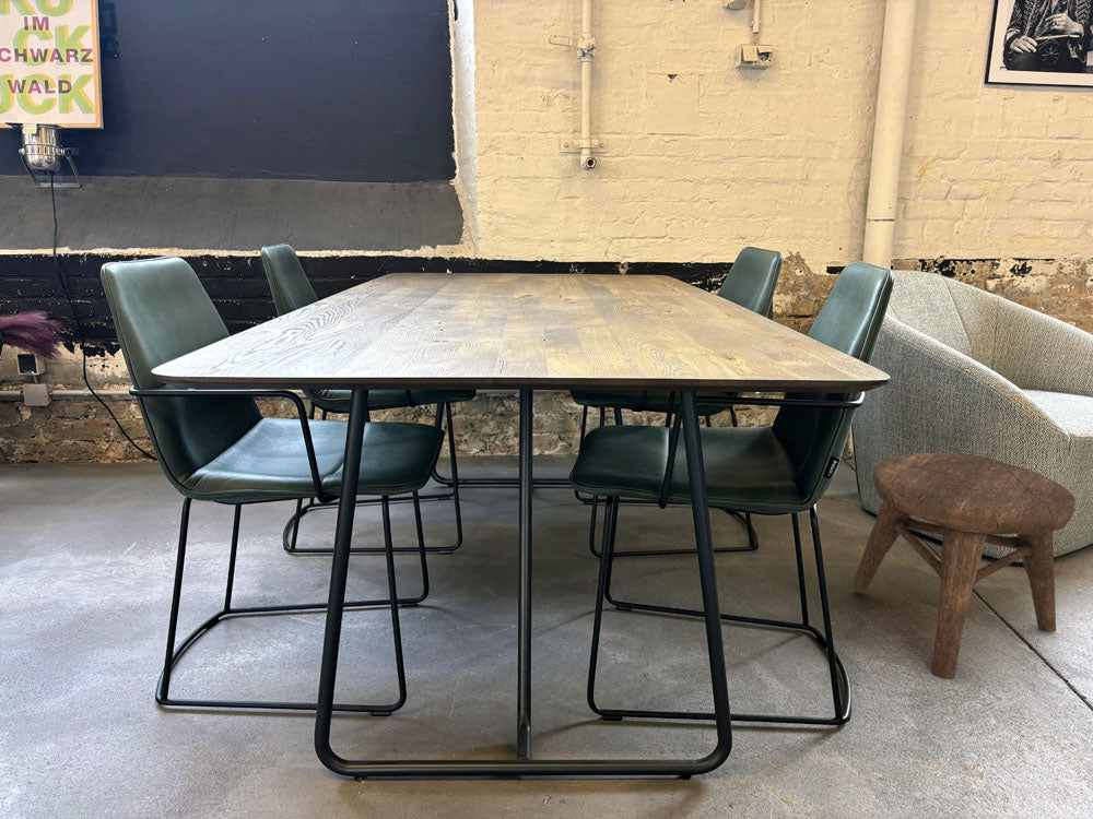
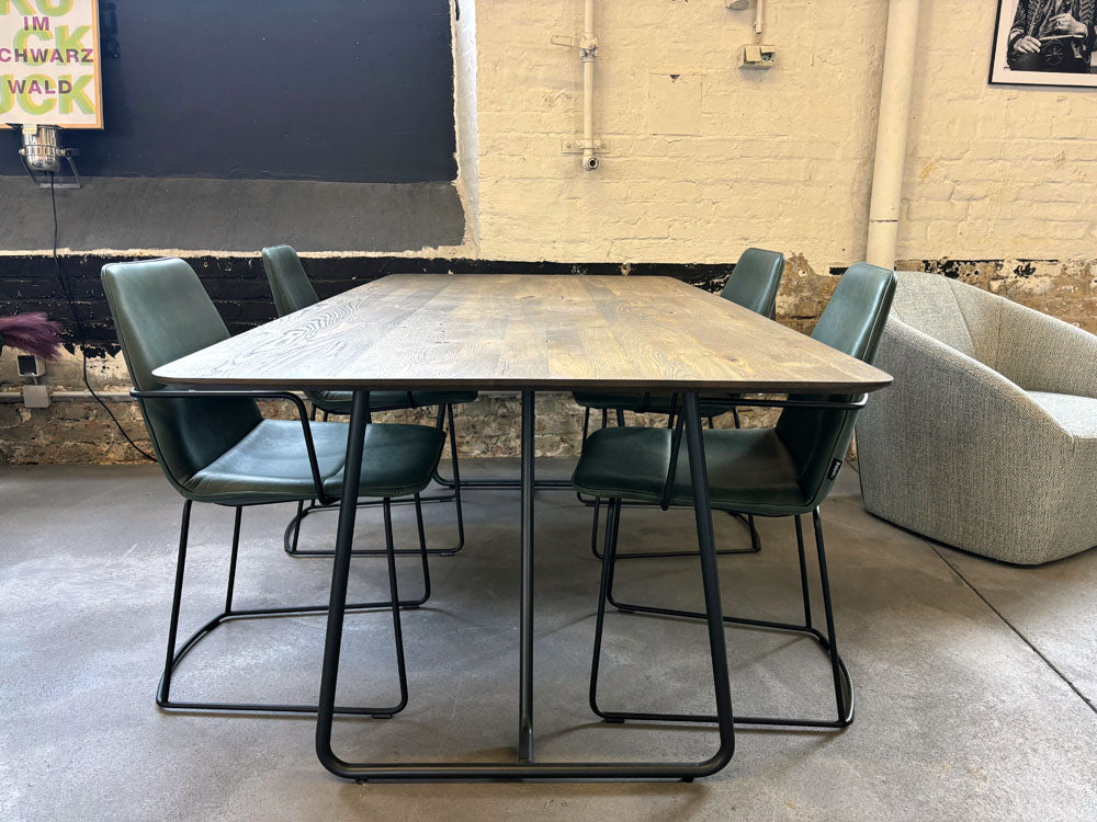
- stool [850,452,1077,680]
